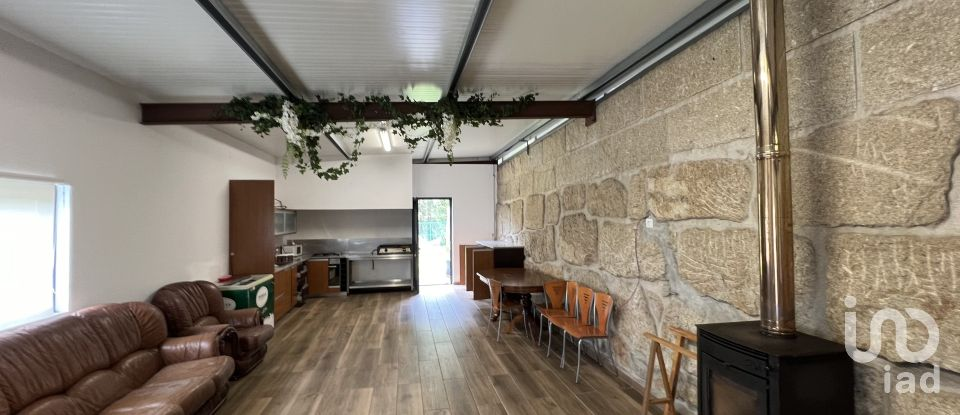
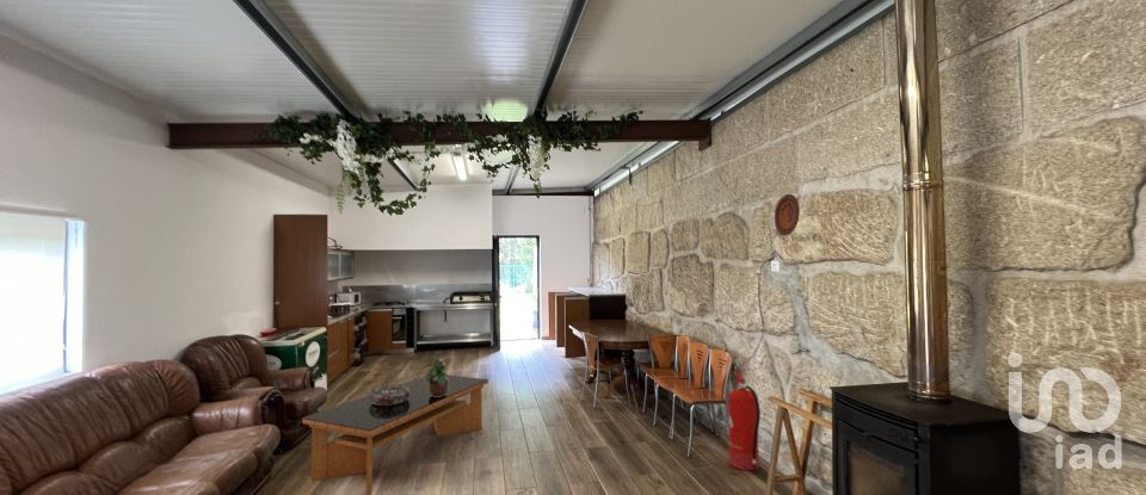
+ potted plant [425,349,449,397]
+ fire extinguisher [727,372,762,471]
+ decorative bowl [368,384,411,406]
+ coffee table [301,372,489,495]
+ decorative plate [774,193,801,236]
